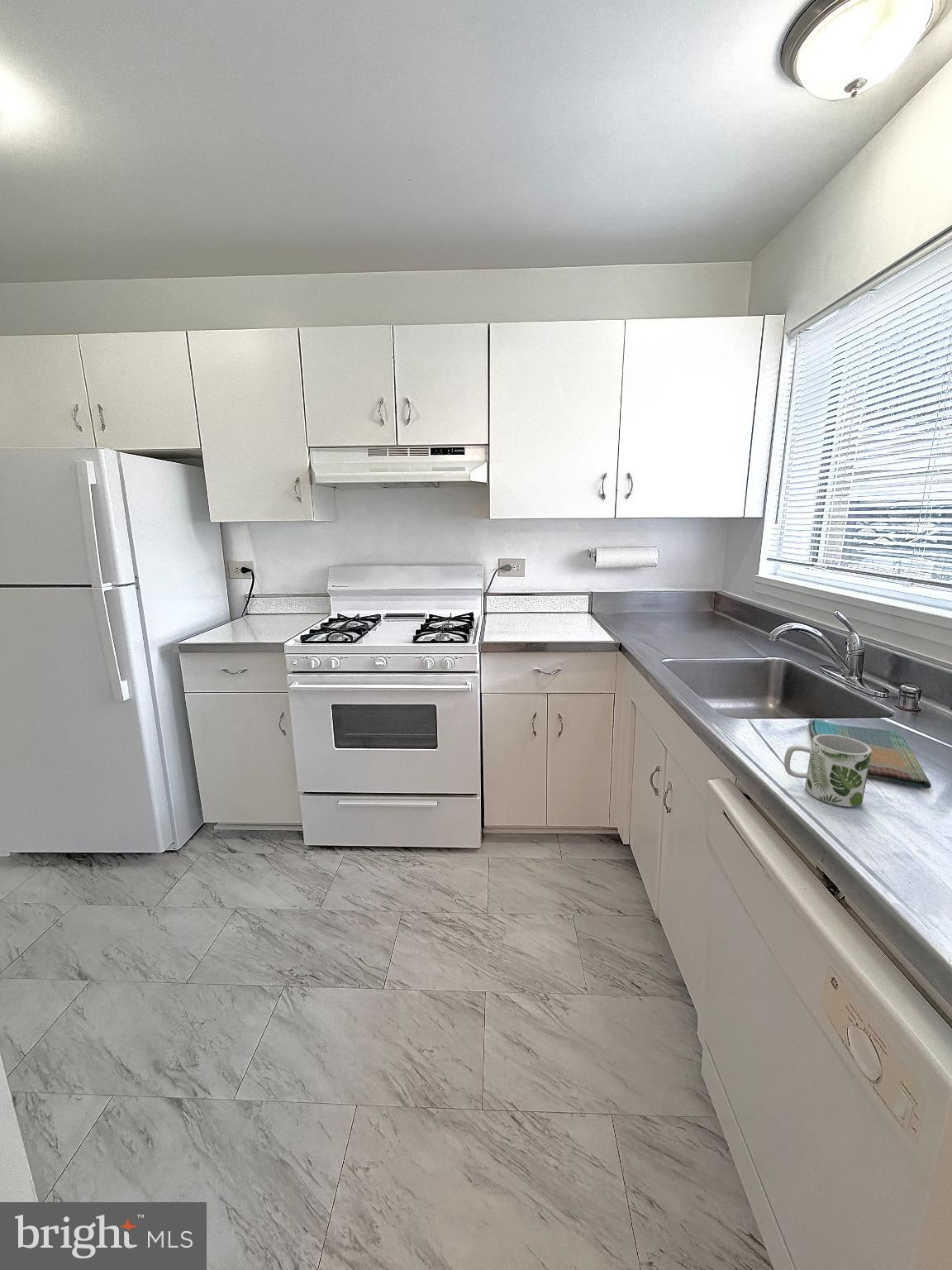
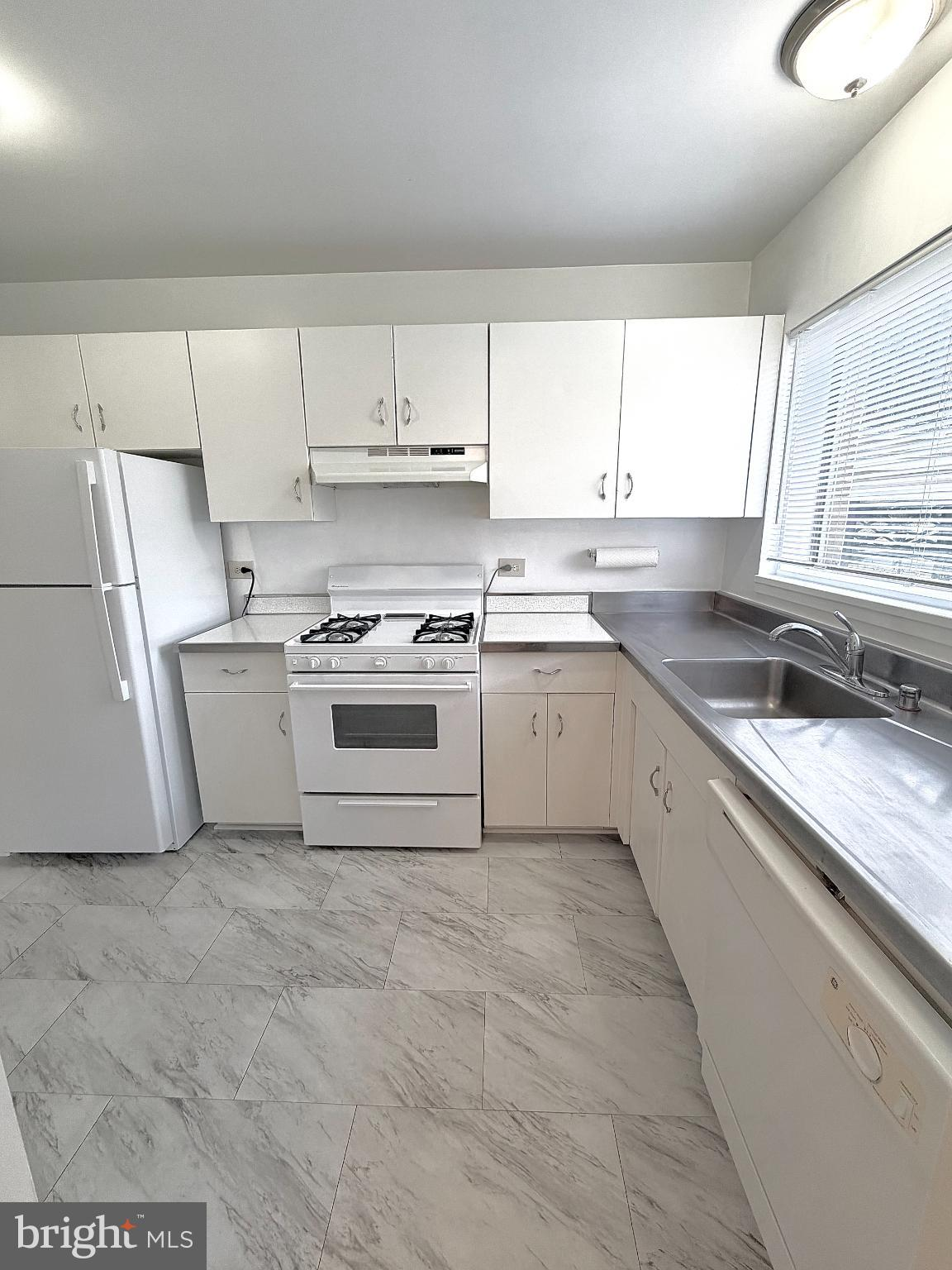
- mug [783,734,872,808]
- dish towel [807,719,932,790]
